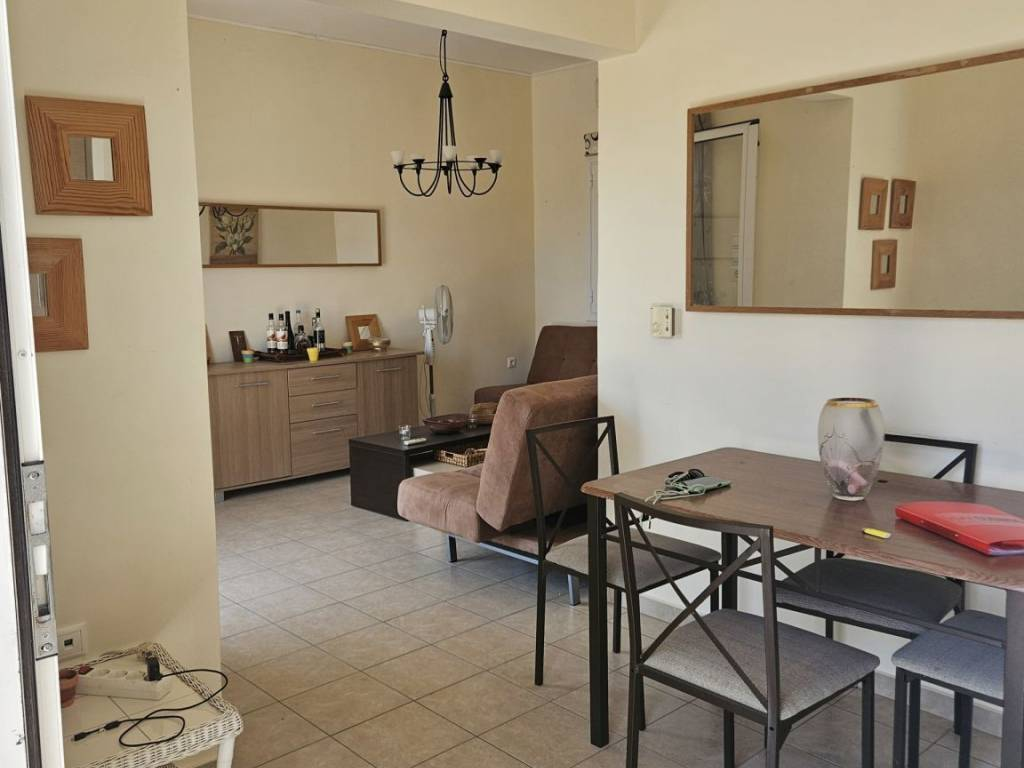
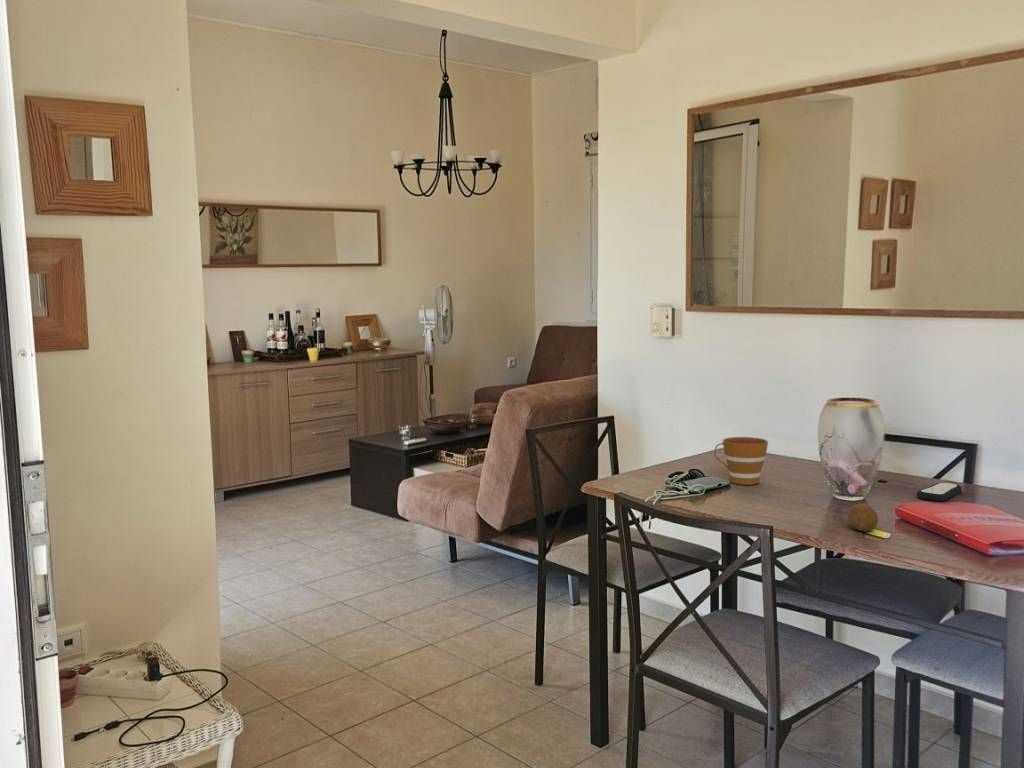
+ fruit [847,503,879,532]
+ cup [713,436,769,486]
+ remote control [916,482,963,502]
